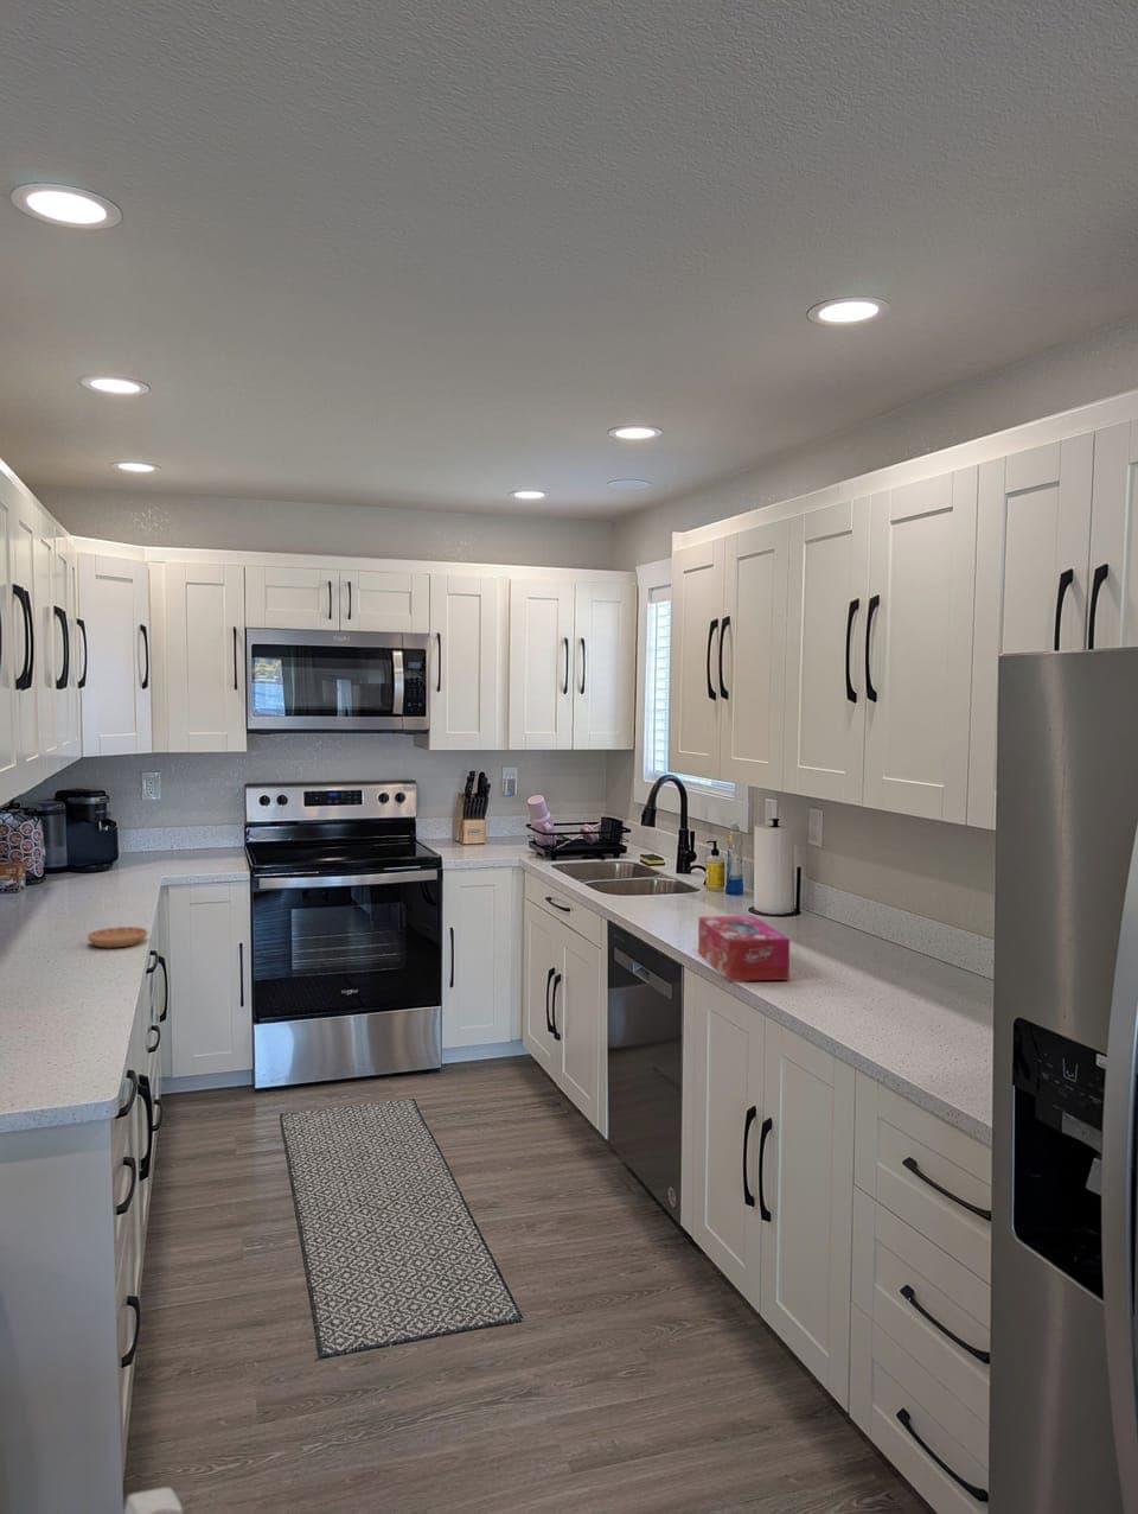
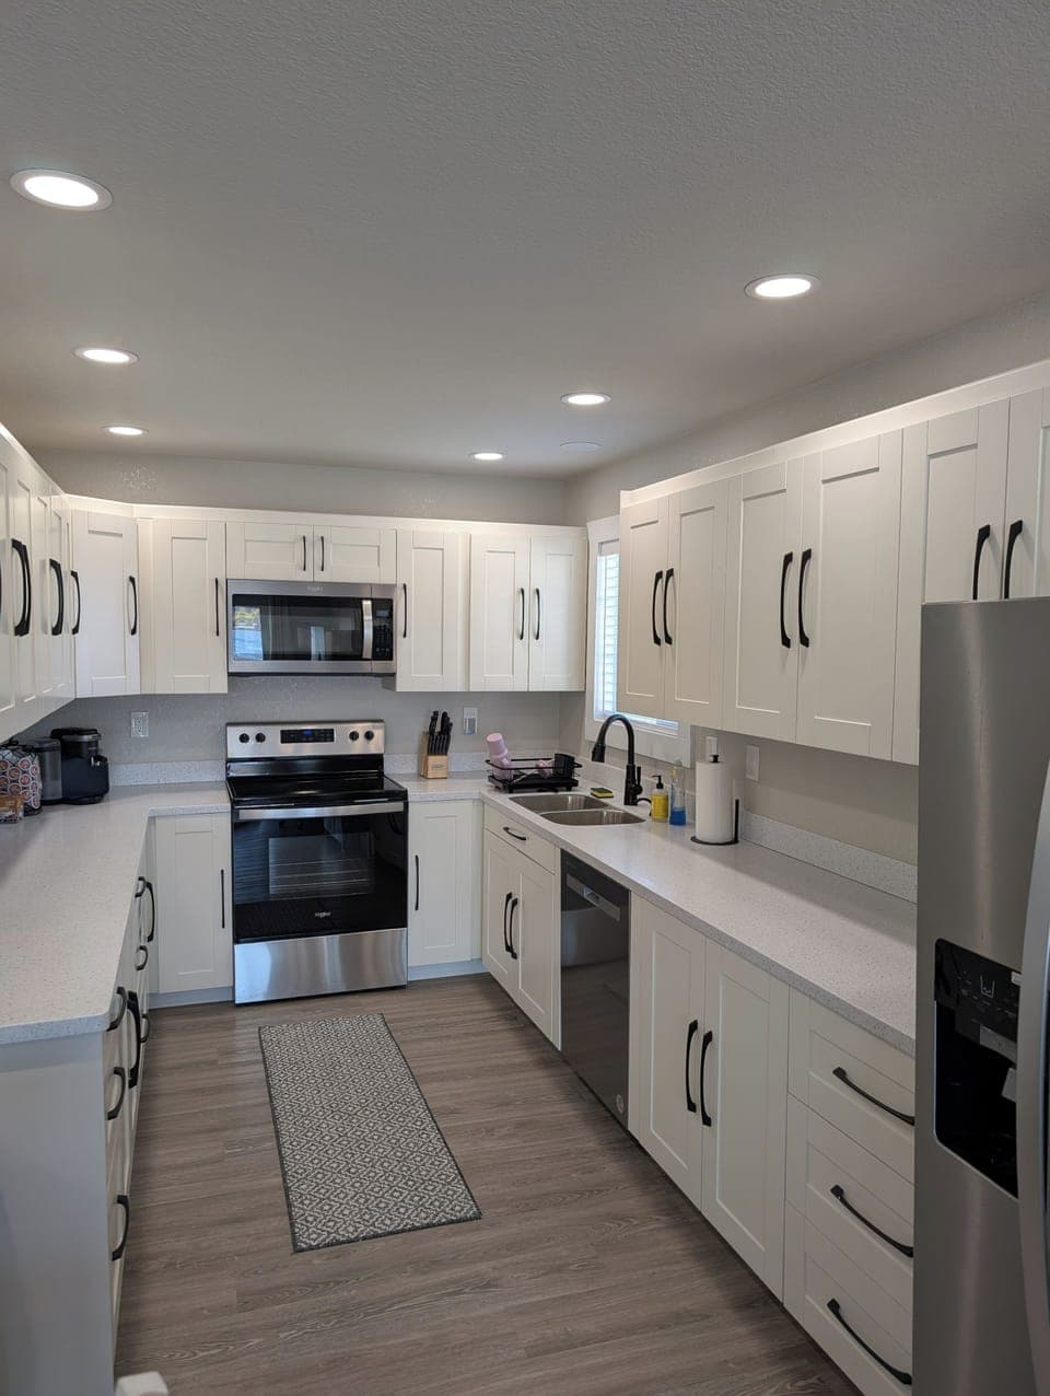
- tissue box [697,915,790,983]
- saucer [86,926,148,950]
